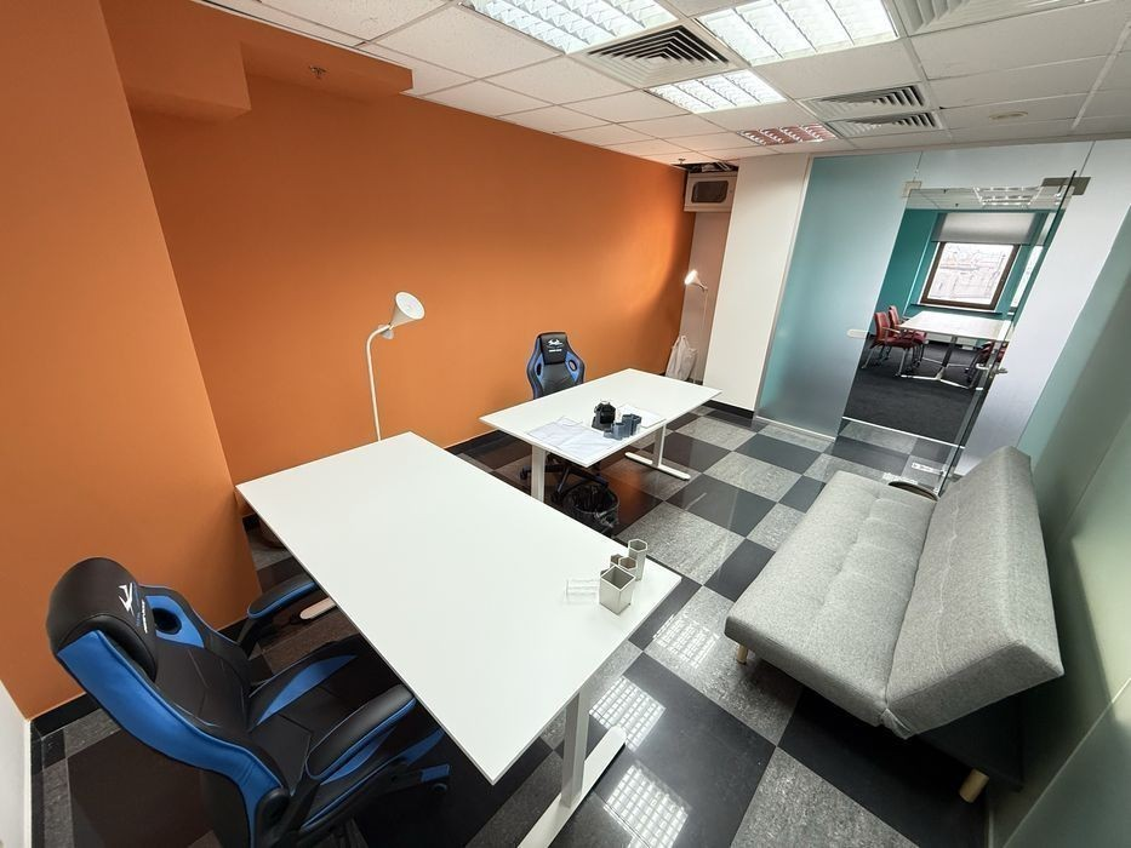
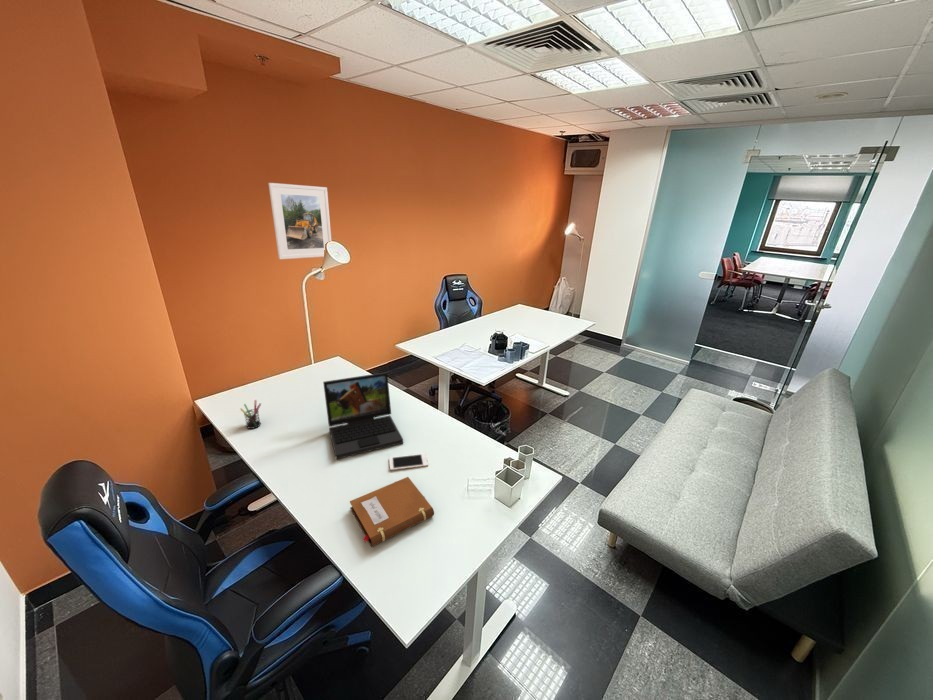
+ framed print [267,182,332,260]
+ cell phone [388,453,429,471]
+ notebook [349,476,435,548]
+ laptop [322,371,404,460]
+ pen holder [239,399,262,430]
